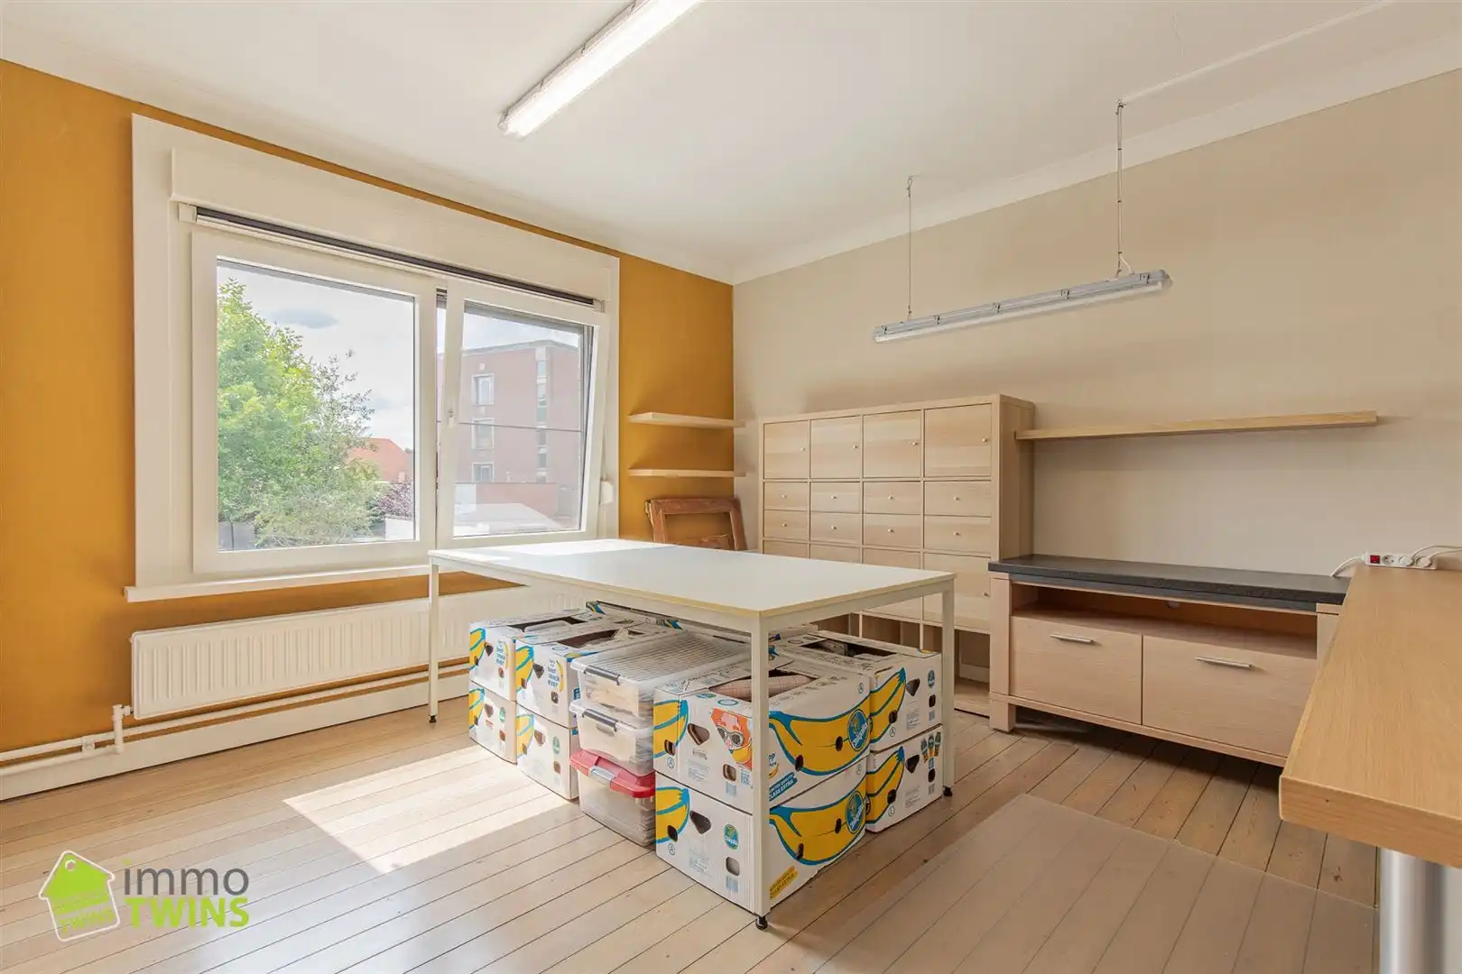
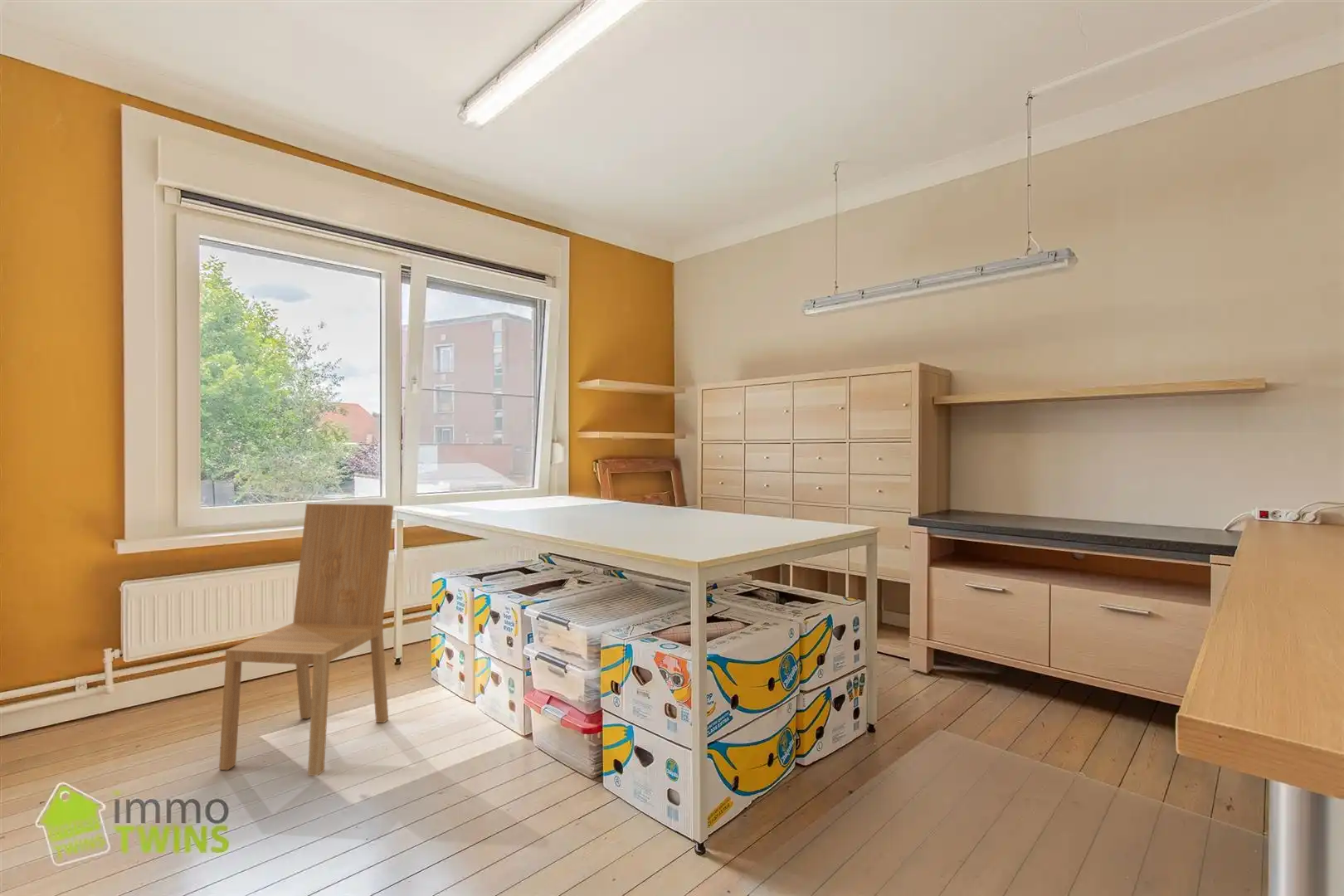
+ dining chair [218,503,394,777]
